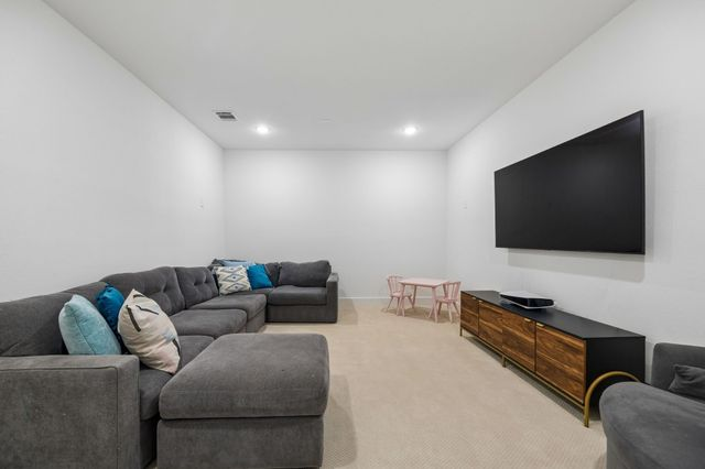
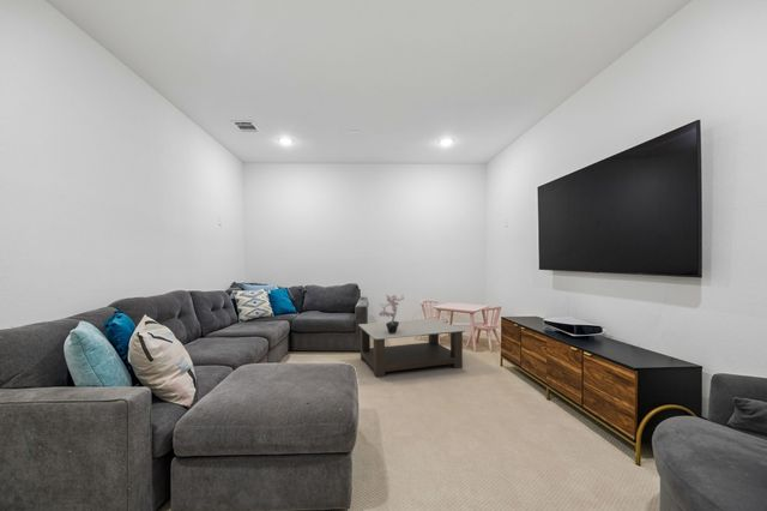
+ coffee table [357,318,466,379]
+ potted plant [378,294,405,333]
